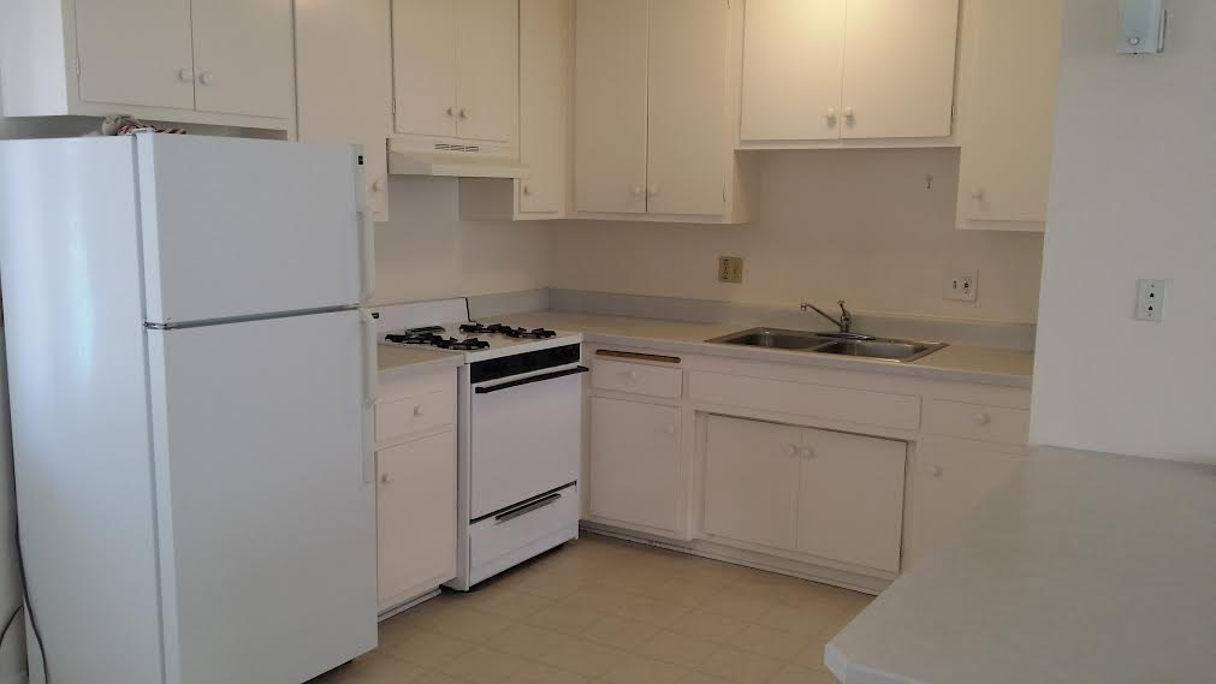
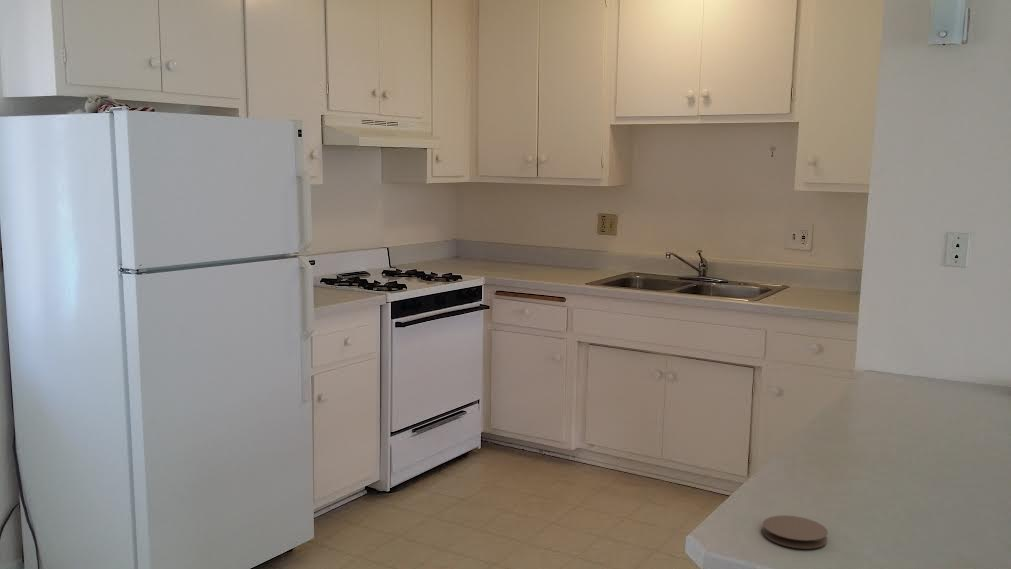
+ coaster [762,514,829,550]
